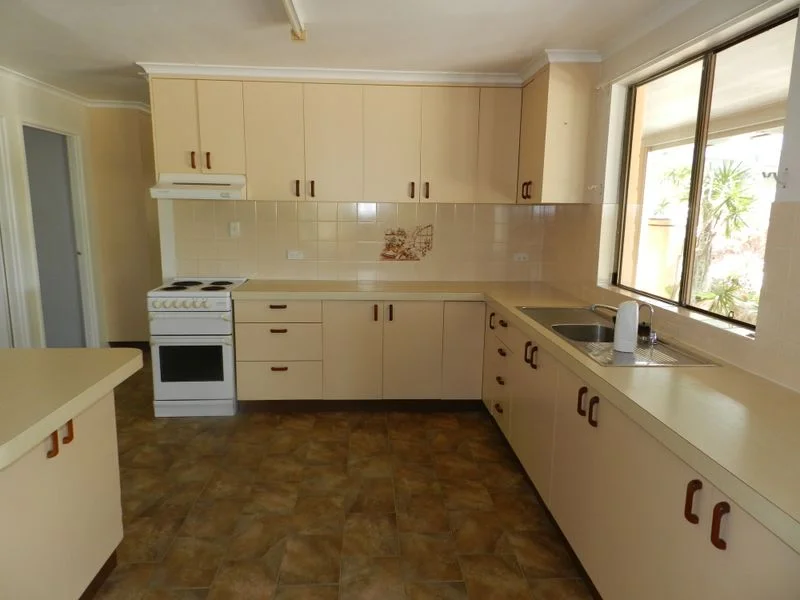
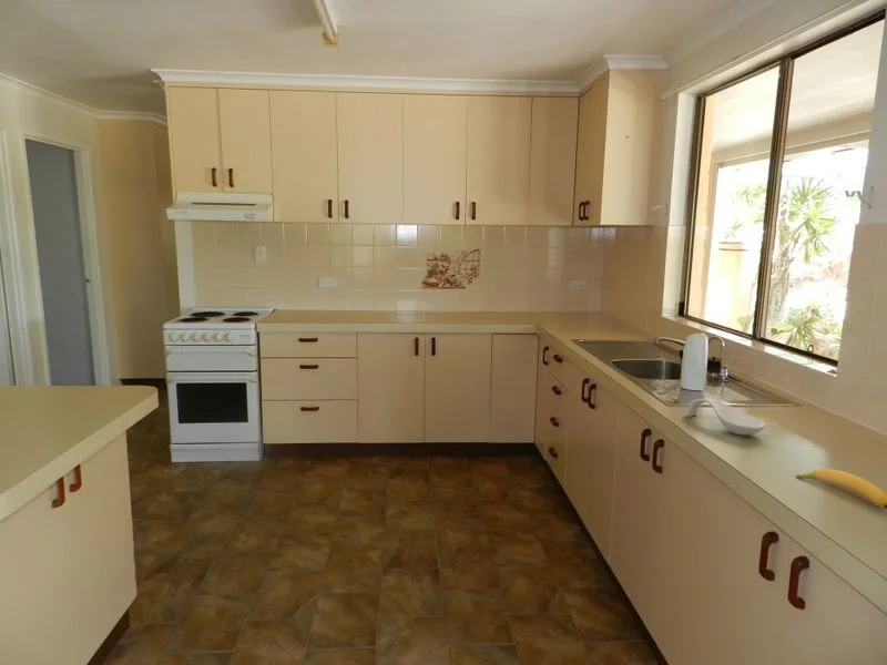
+ spoon rest [684,397,767,437]
+ banana [794,468,887,510]
